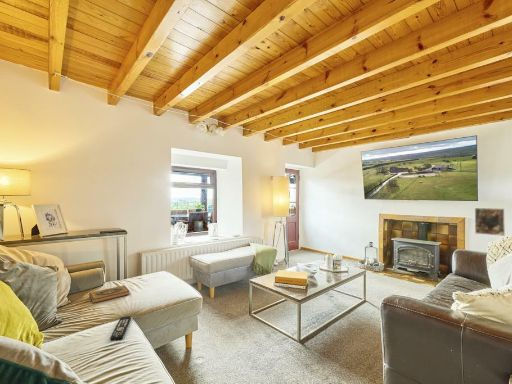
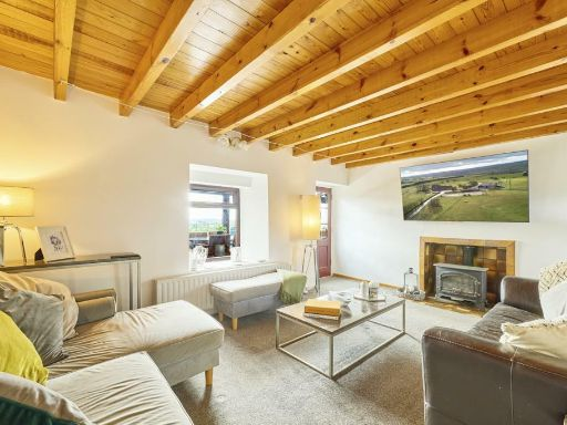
- remote control [109,315,132,342]
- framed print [474,207,506,237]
- hardback book [88,285,130,304]
